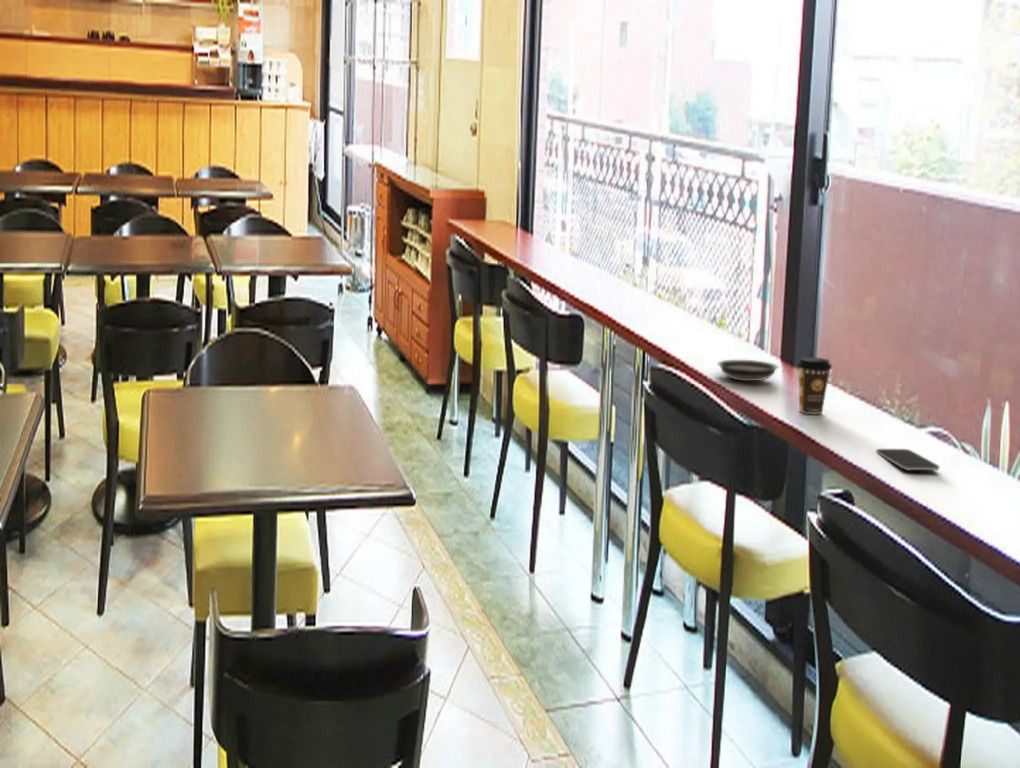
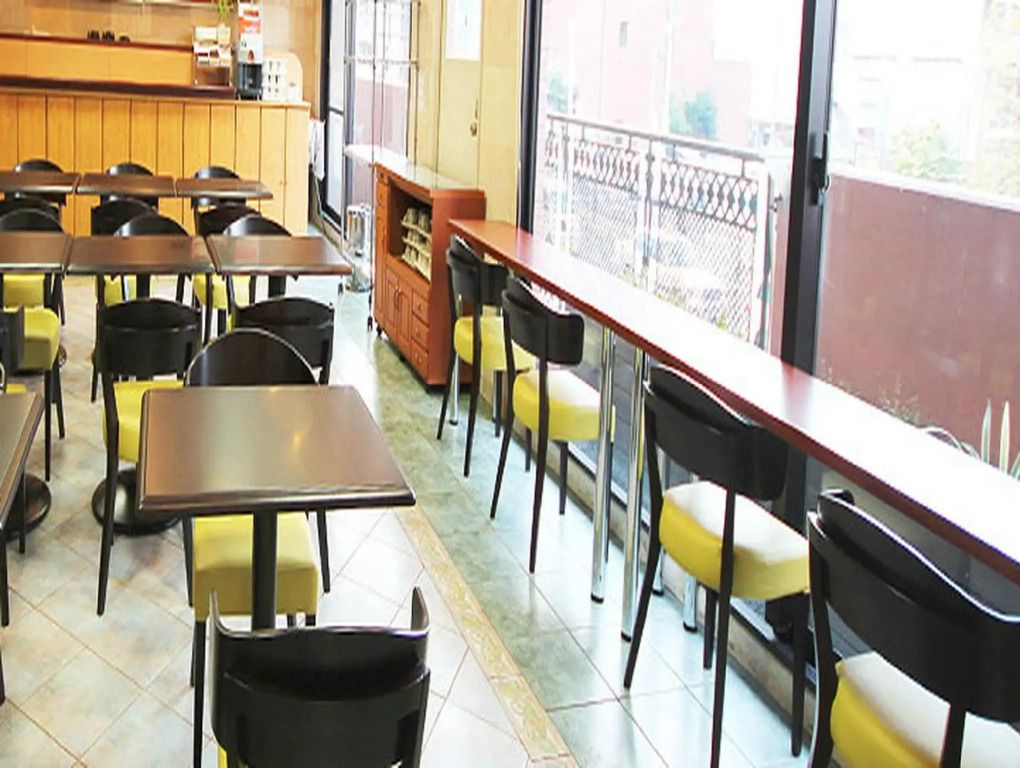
- coffee cup [796,356,833,415]
- smartphone [875,448,940,471]
- saucer [716,359,779,382]
